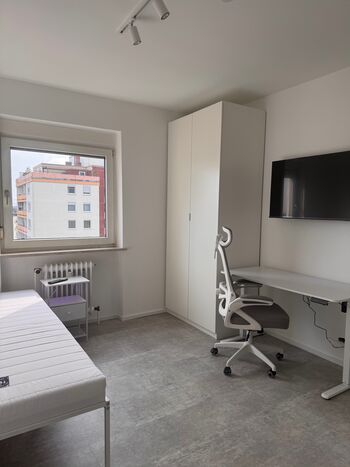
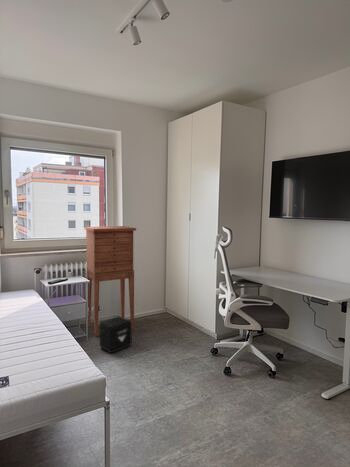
+ cabinet [84,225,137,338]
+ air purifier [99,315,133,354]
